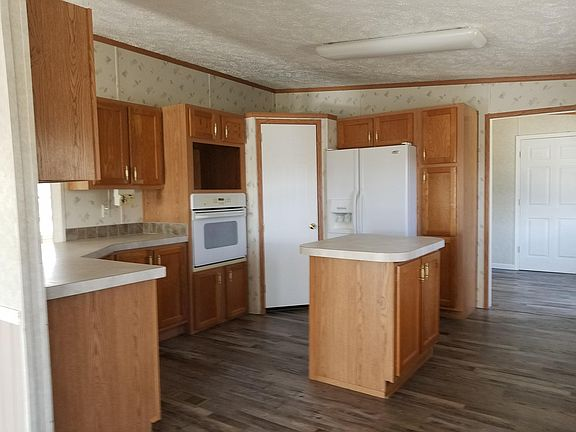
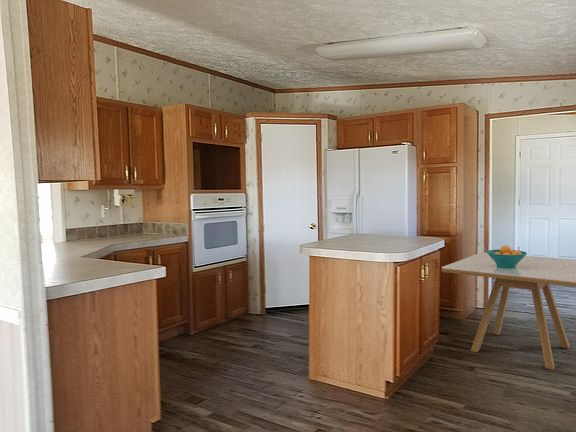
+ dining table [441,251,576,370]
+ fruit bowl [485,244,528,268]
